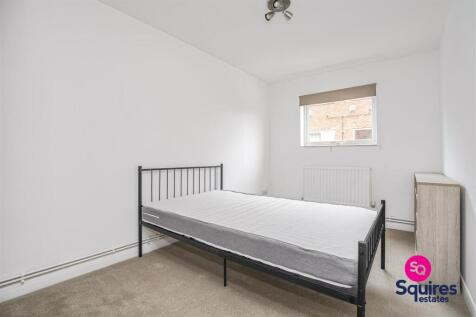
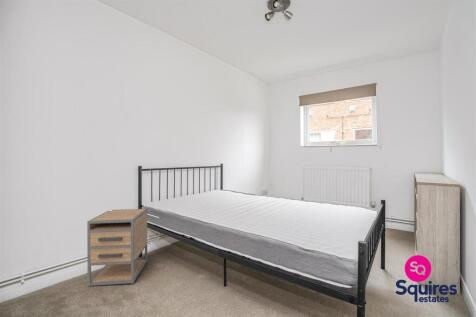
+ nightstand [86,208,148,287]
